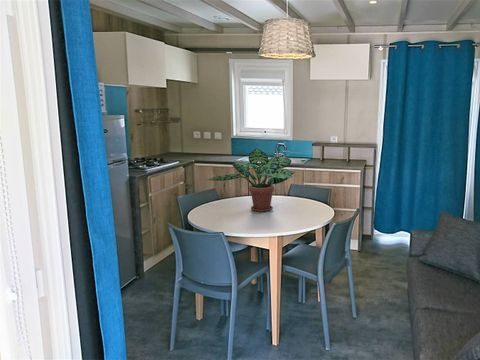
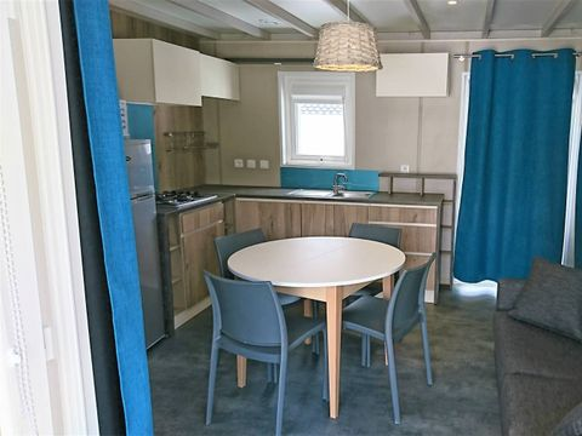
- potted plant [207,147,296,213]
